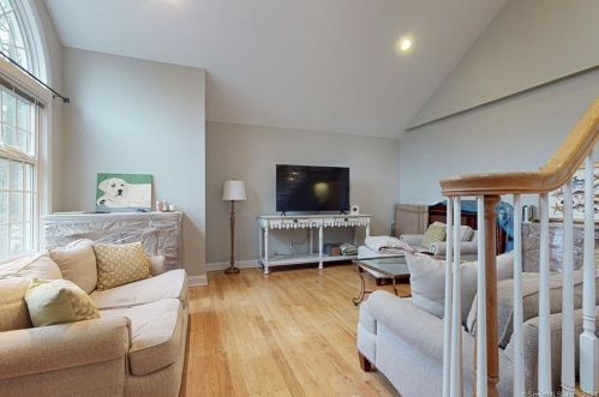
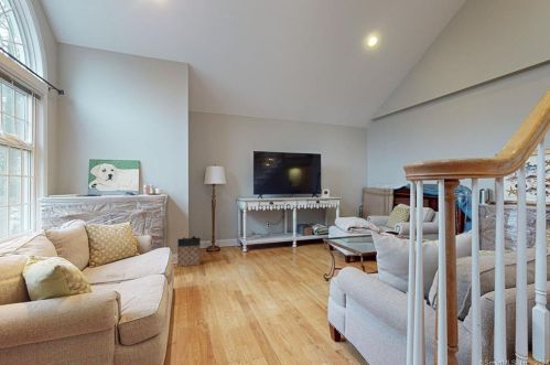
+ bag [176,235,202,268]
